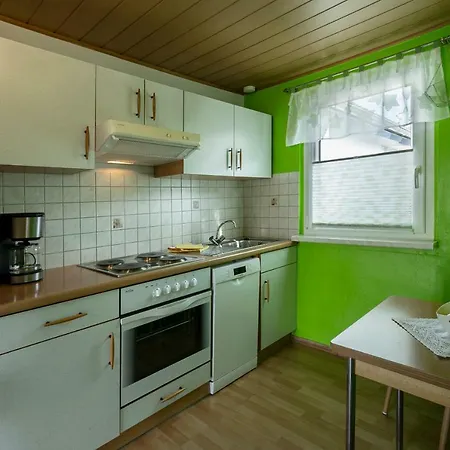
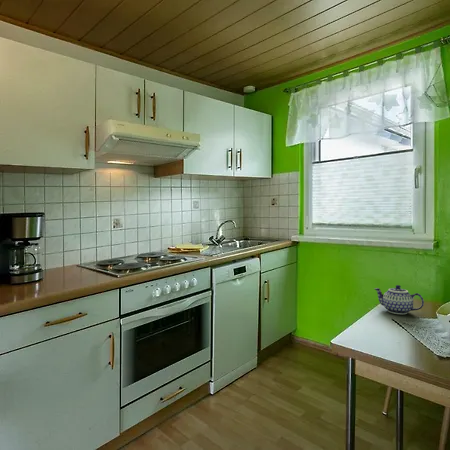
+ teapot [373,284,425,315]
